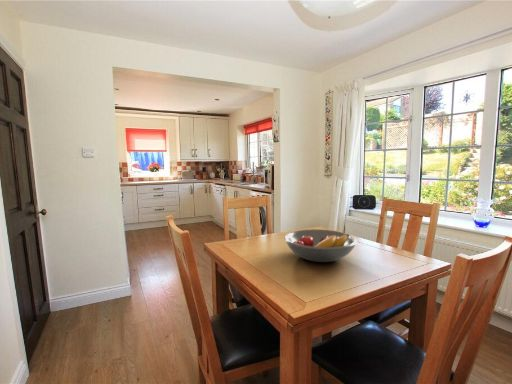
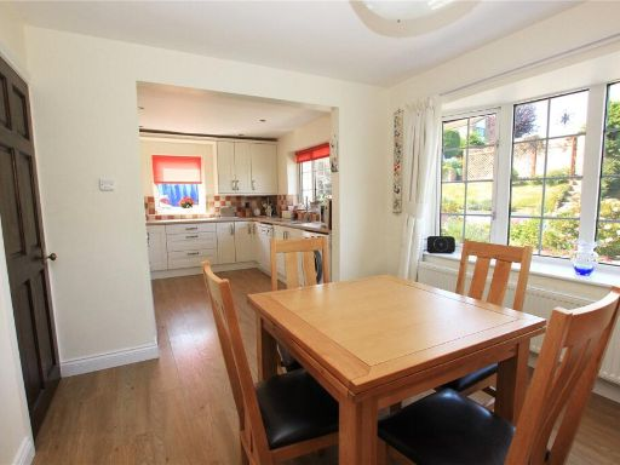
- fruit bowl [283,229,358,263]
